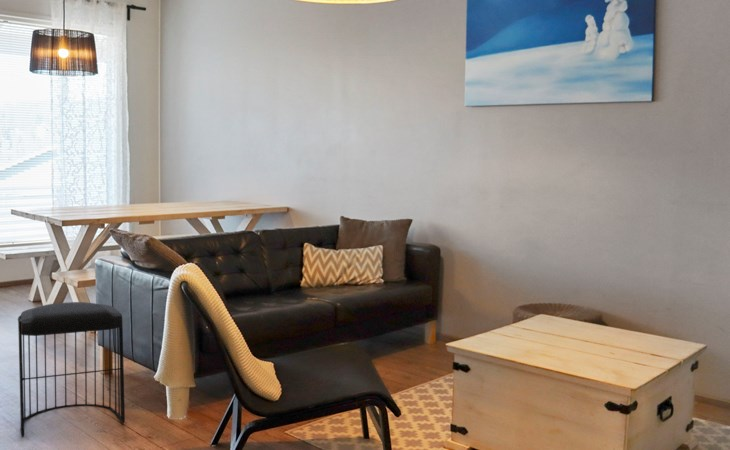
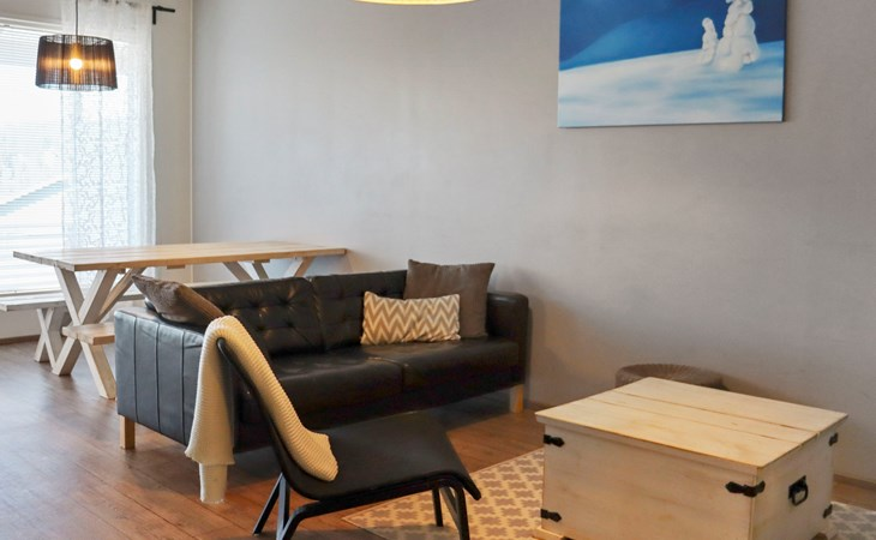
- stool [17,301,126,438]
